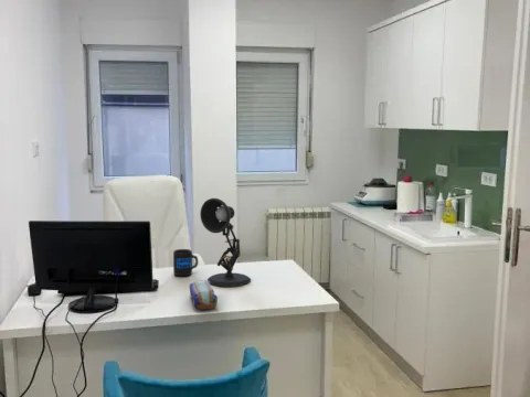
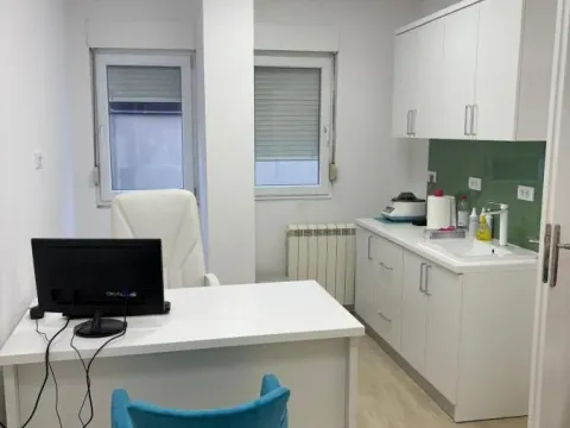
- pencil case [189,280,219,311]
- desk lamp [199,197,252,288]
- mug [172,248,199,278]
